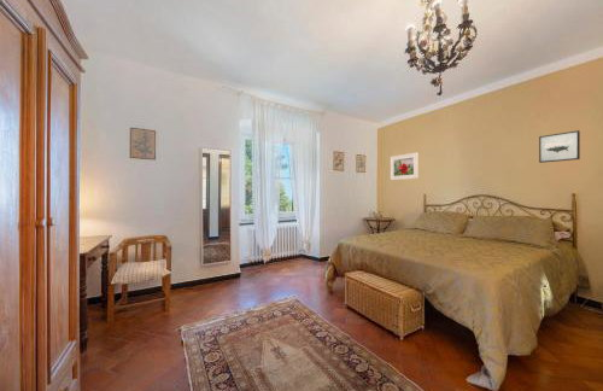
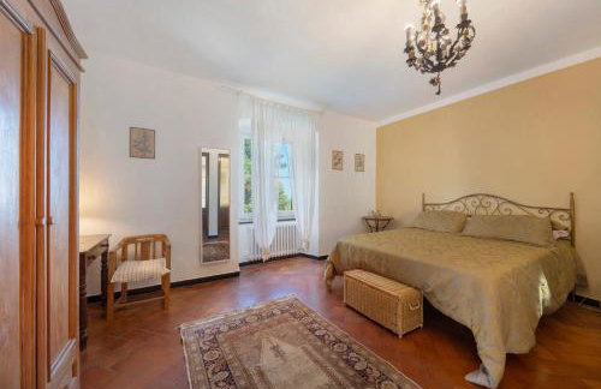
- wall art [538,129,581,164]
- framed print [390,151,420,181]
